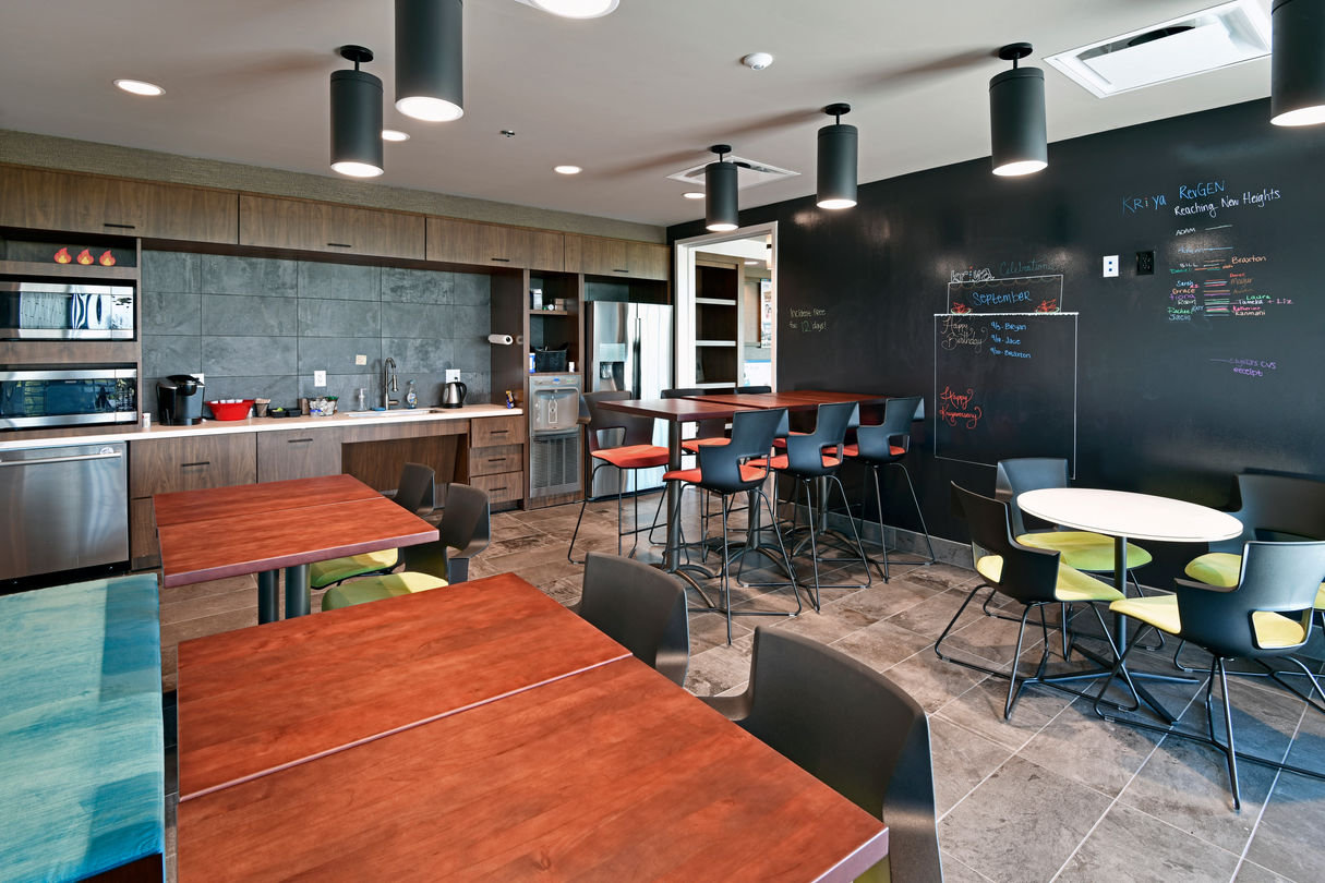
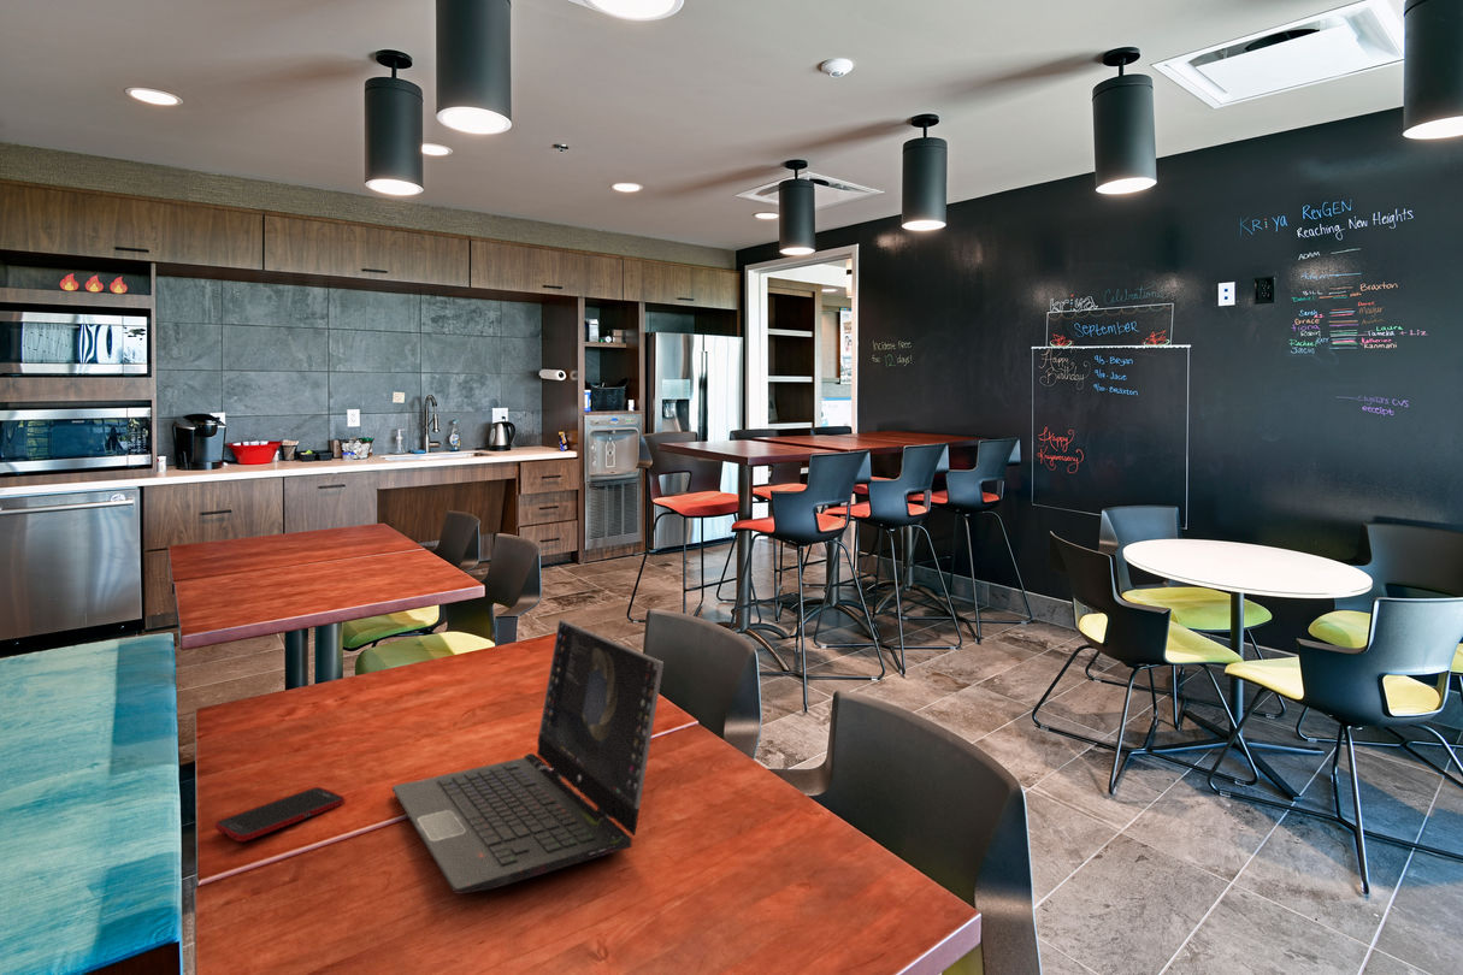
+ cell phone [214,786,346,843]
+ laptop computer [391,619,665,896]
